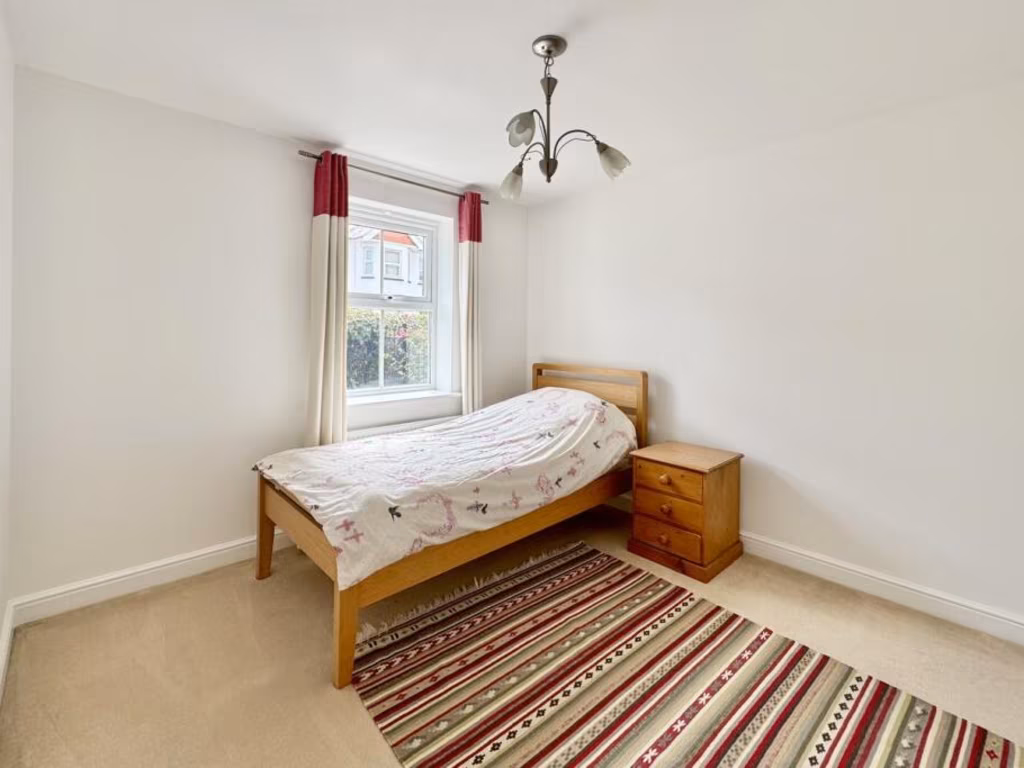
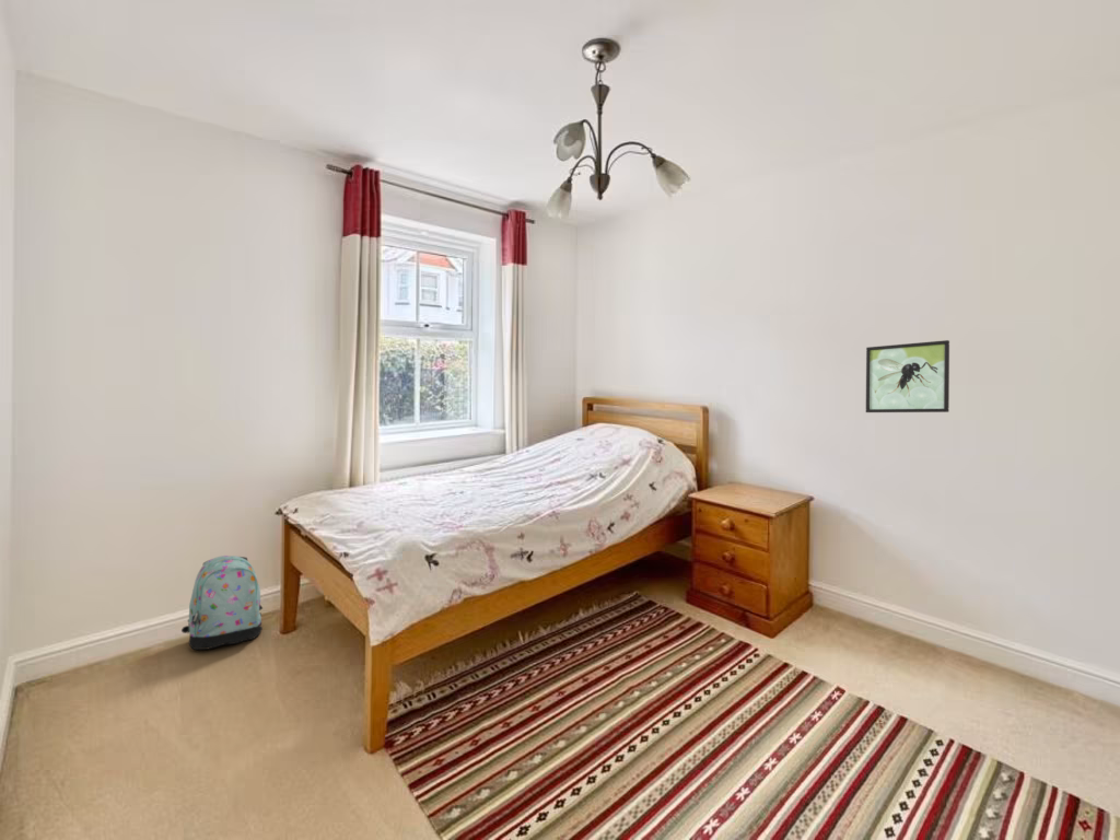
+ backpack [180,555,264,651]
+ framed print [865,339,950,413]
